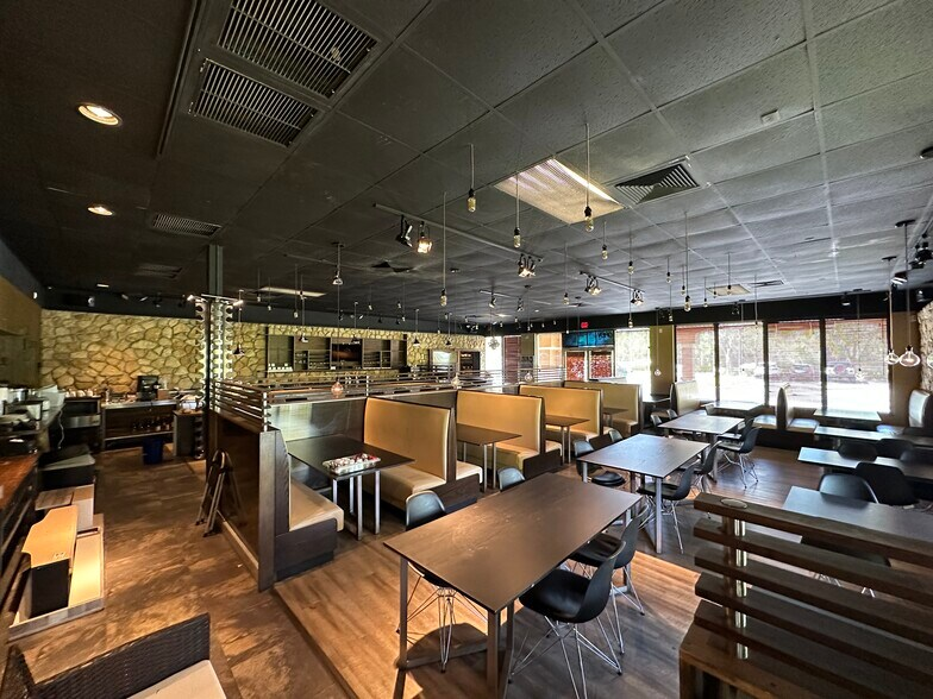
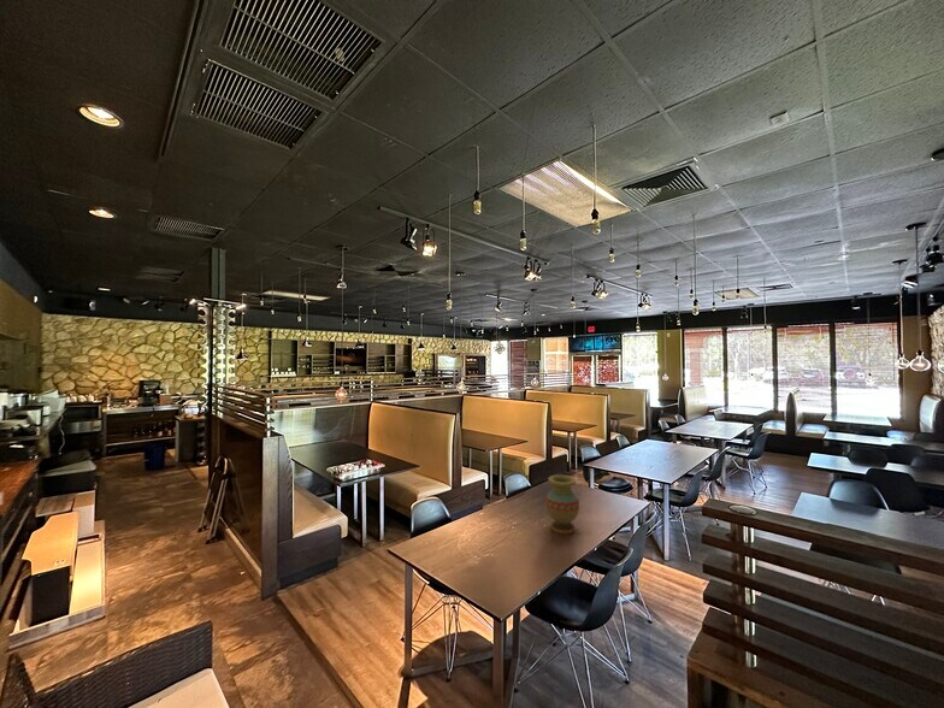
+ vase [544,473,580,535]
